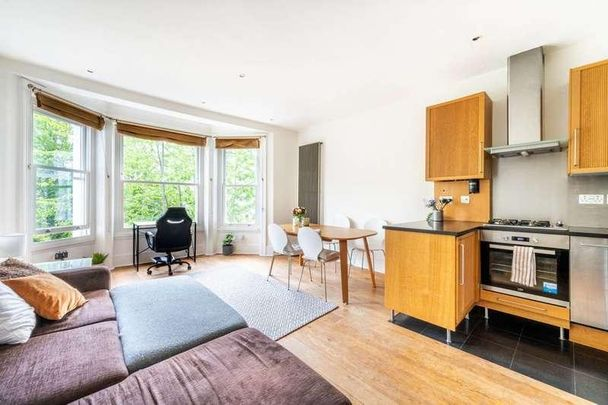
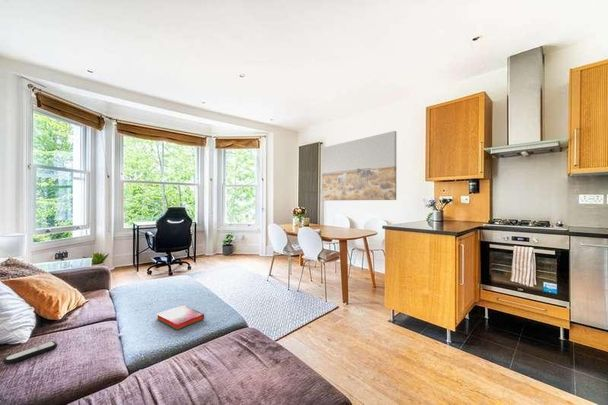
+ hardback book [156,304,205,331]
+ wall art [321,130,397,201]
+ remote control [2,340,58,365]
